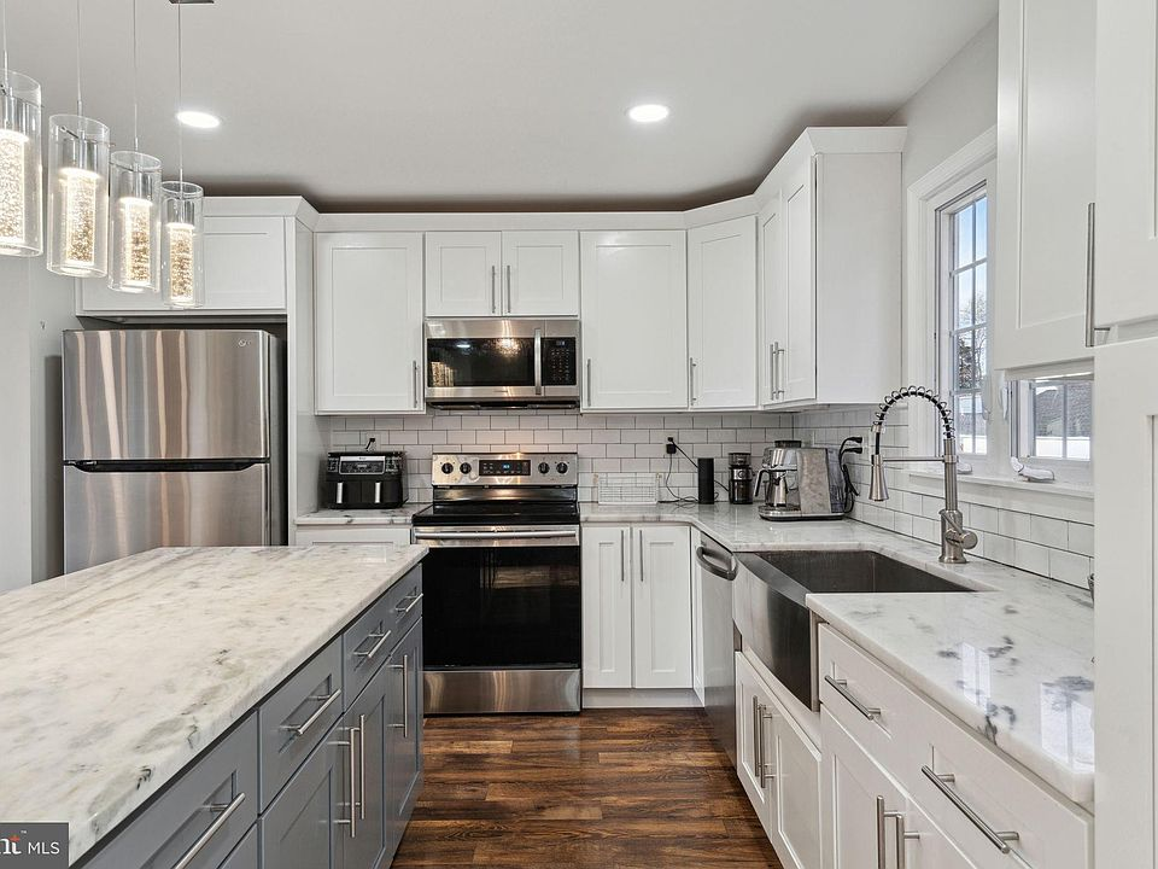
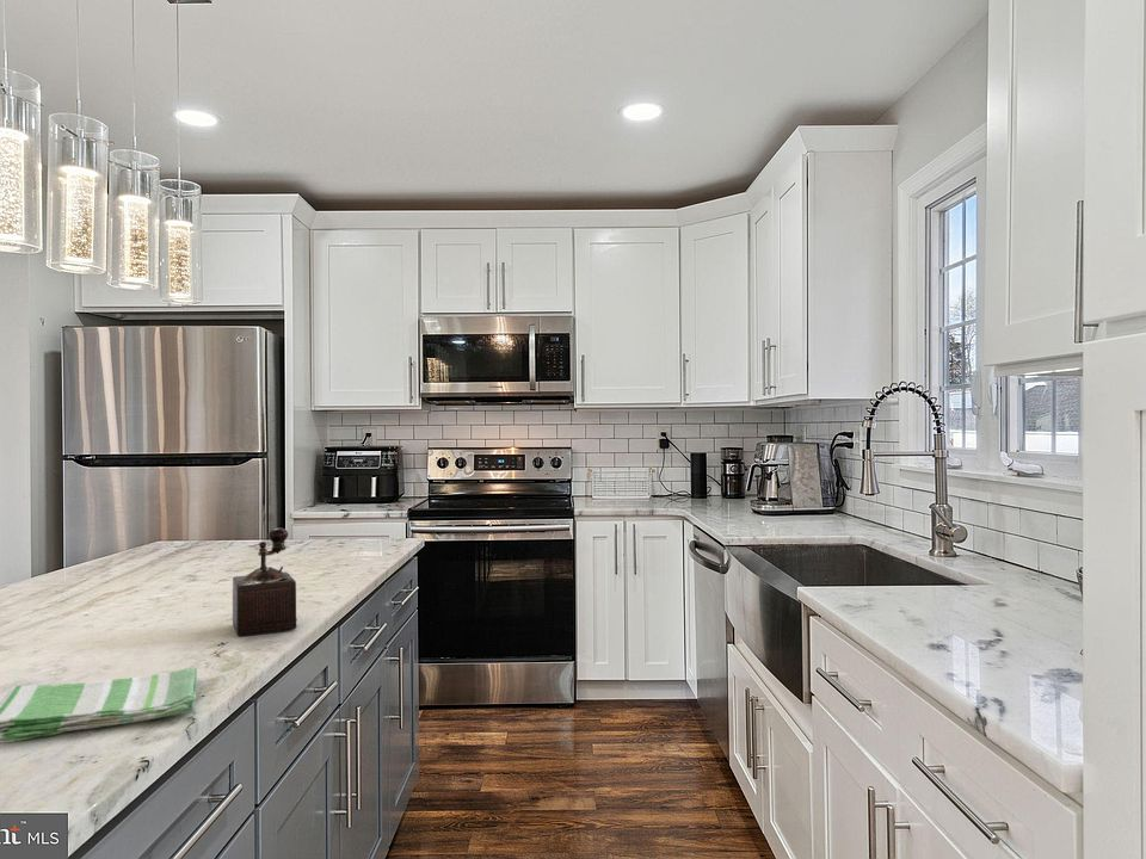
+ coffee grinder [232,527,298,637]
+ dish towel [0,667,198,743]
